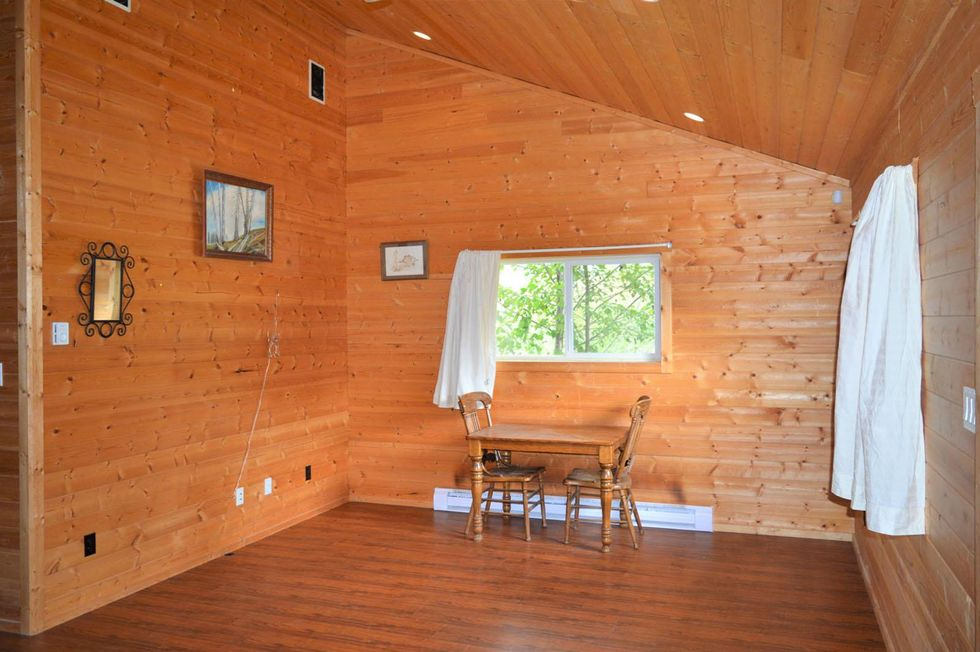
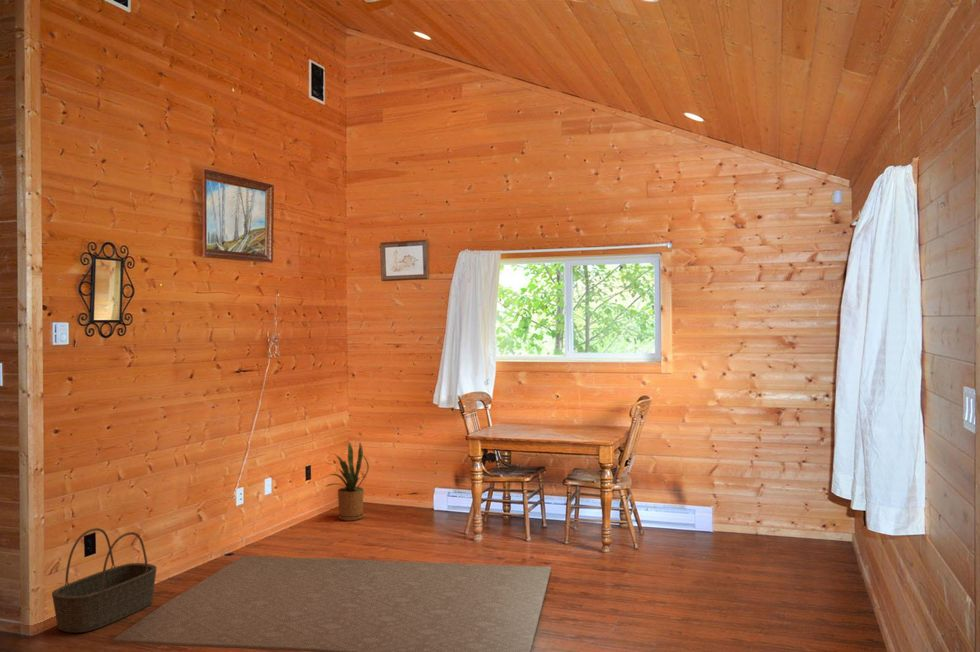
+ house plant [324,441,370,522]
+ basket [51,527,158,634]
+ rug [112,555,552,652]
